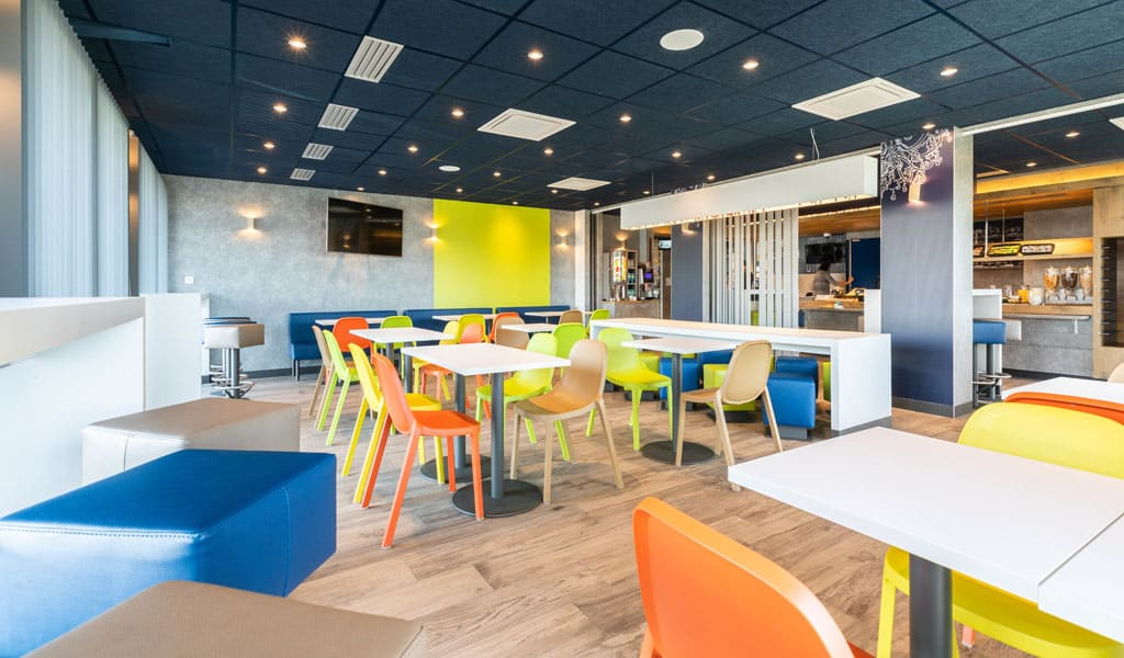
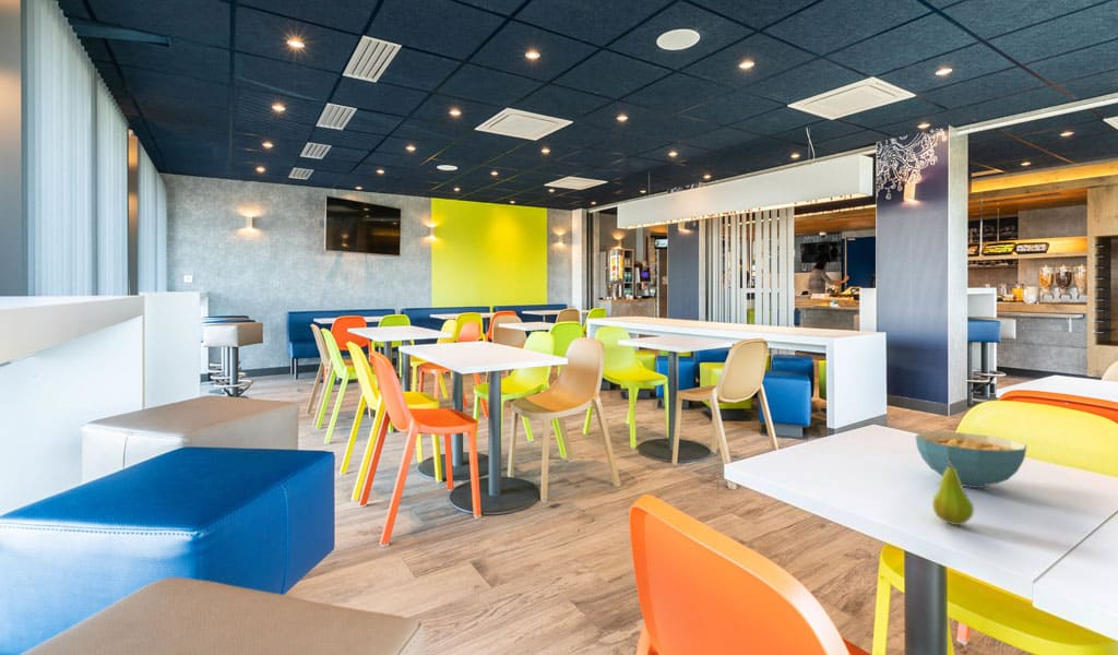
+ cereal bowl [915,431,1027,489]
+ fruit [931,457,975,526]
